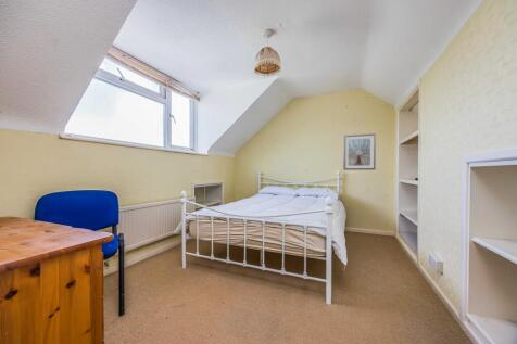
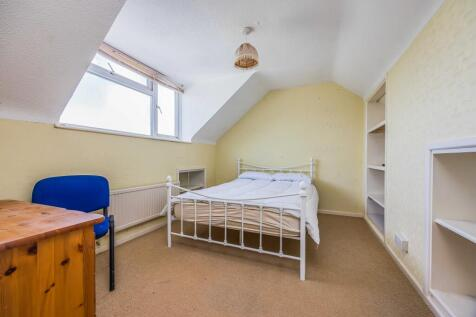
- picture frame [342,132,377,171]
